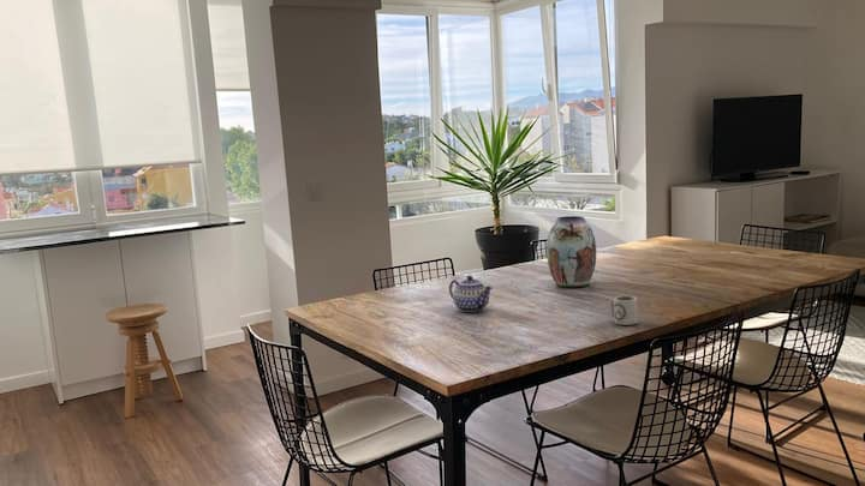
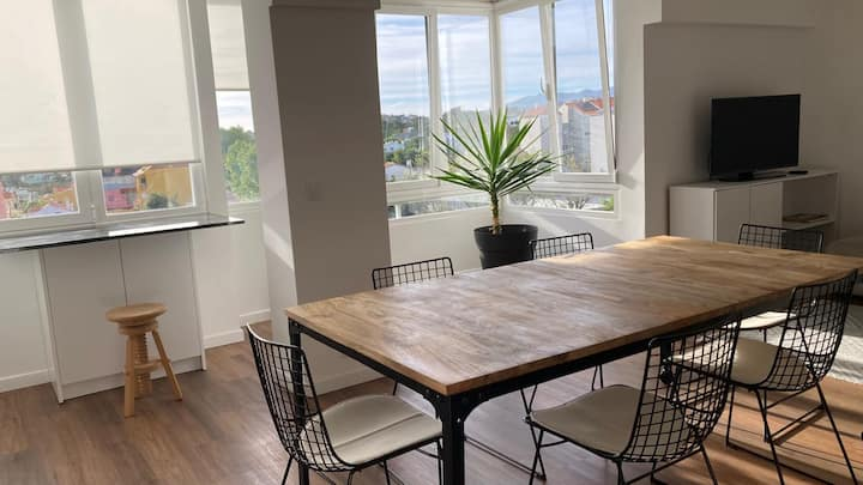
- teapot [448,275,494,313]
- cup [609,295,639,326]
- vase [545,215,597,288]
